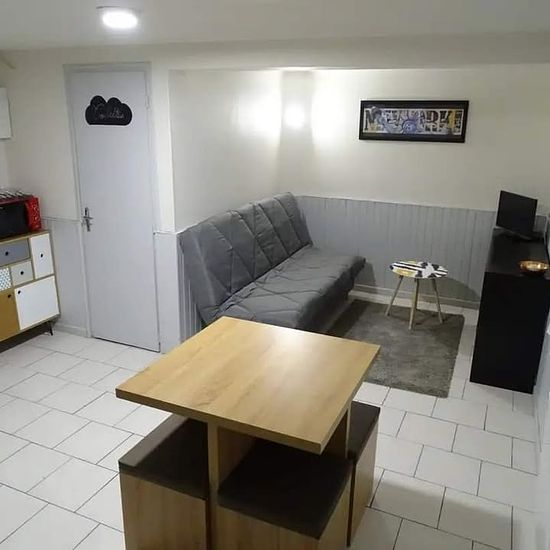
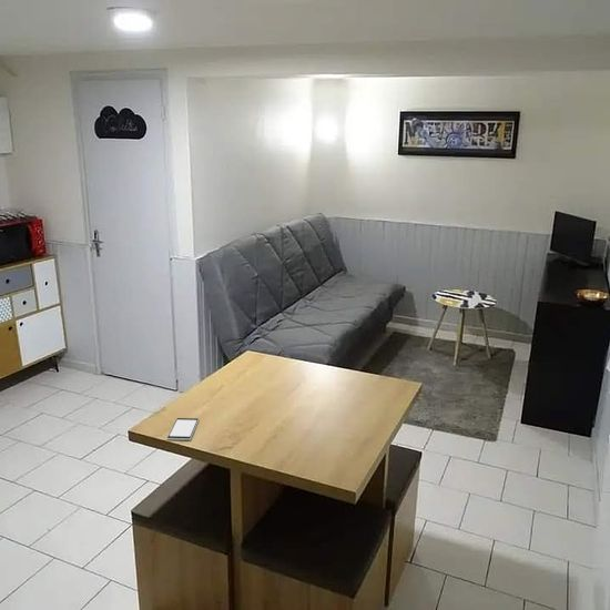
+ smartphone [165,417,200,441]
